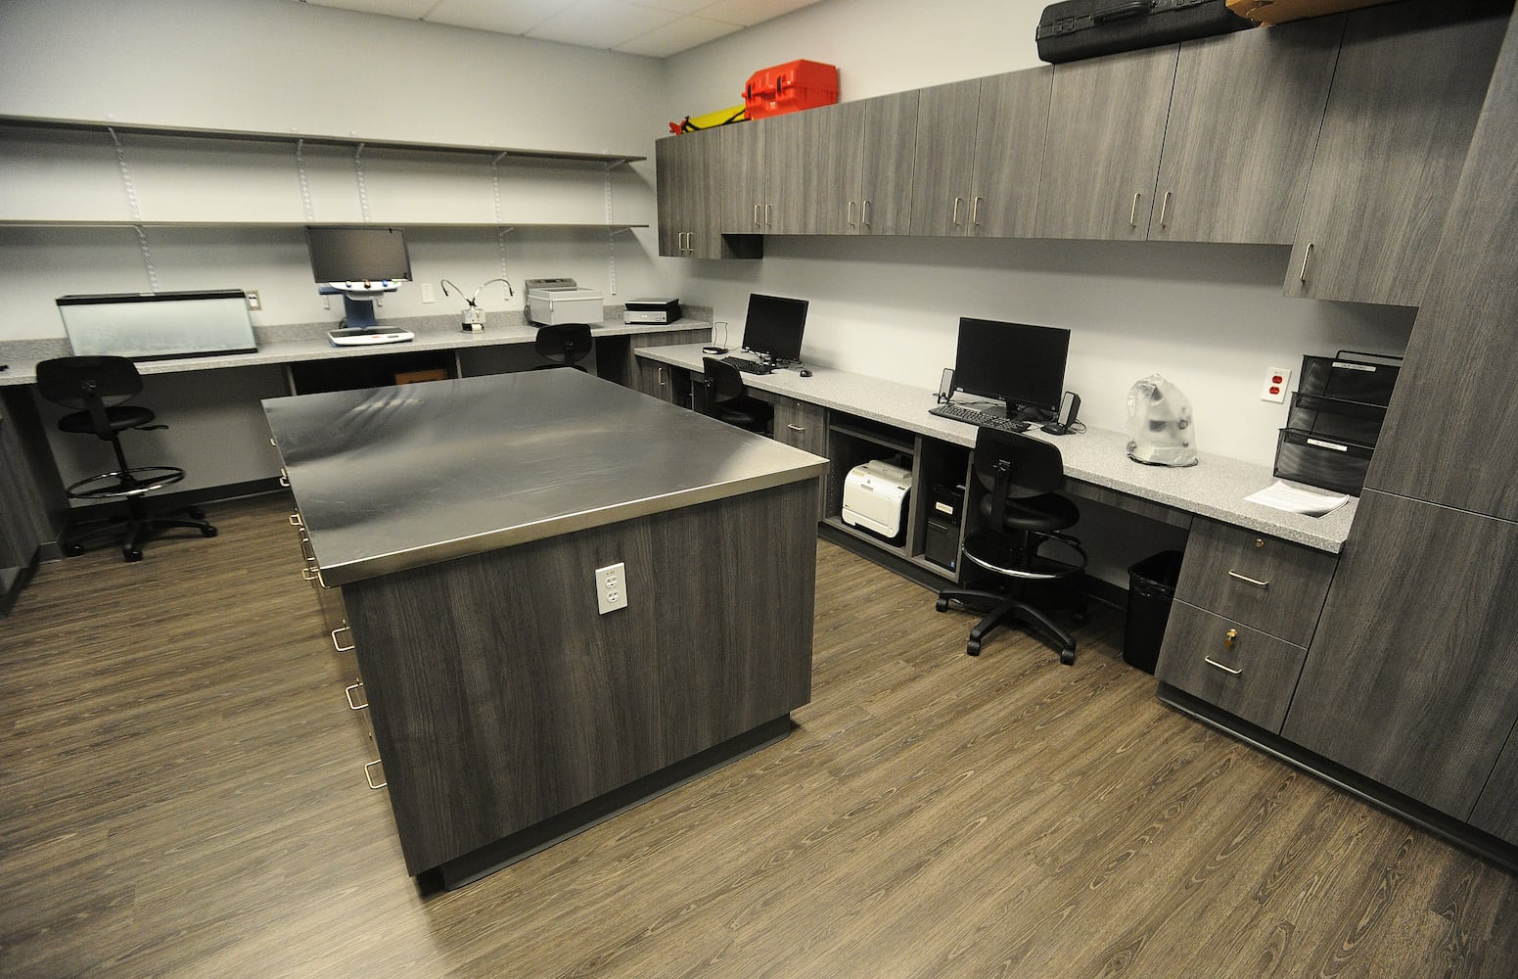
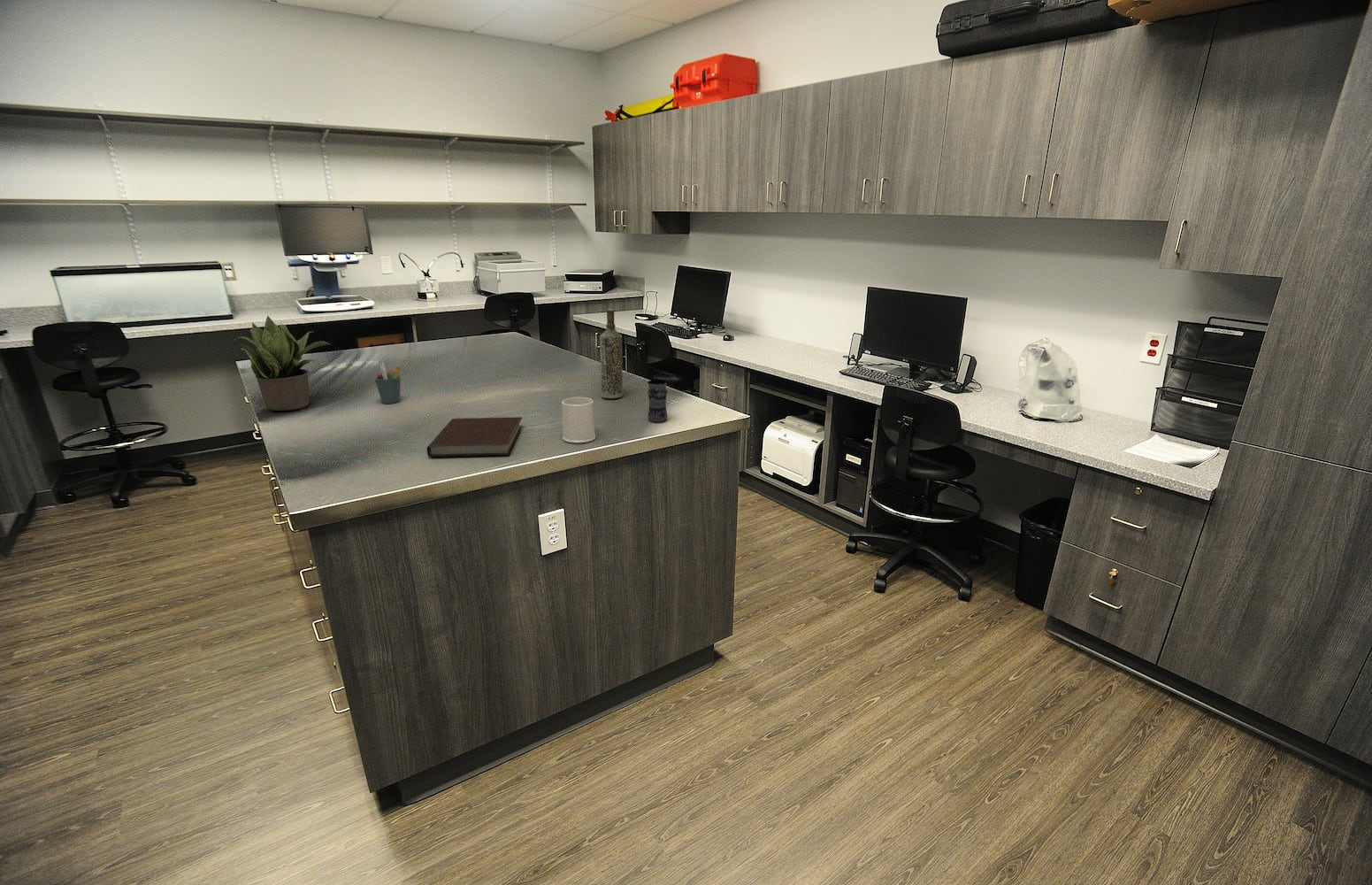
+ potted plant [233,314,332,412]
+ mug [561,396,596,443]
+ bottle [599,308,624,399]
+ pen holder [373,361,402,404]
+ jar [647,379,668,423]
+ notebook [426,416,524,458]
